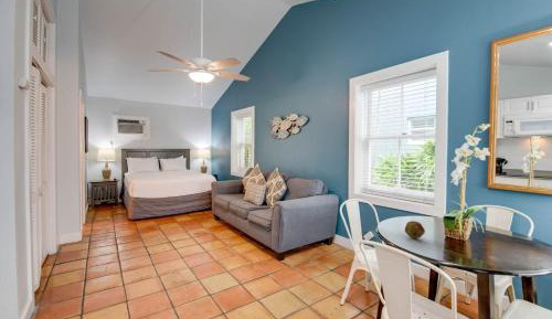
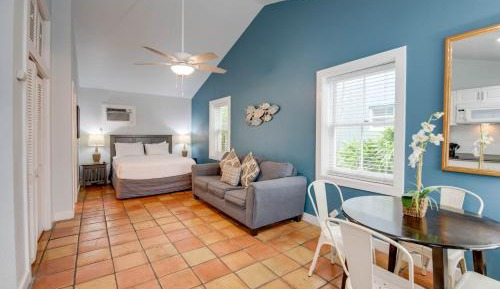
- fruit [404,220,426,240]
